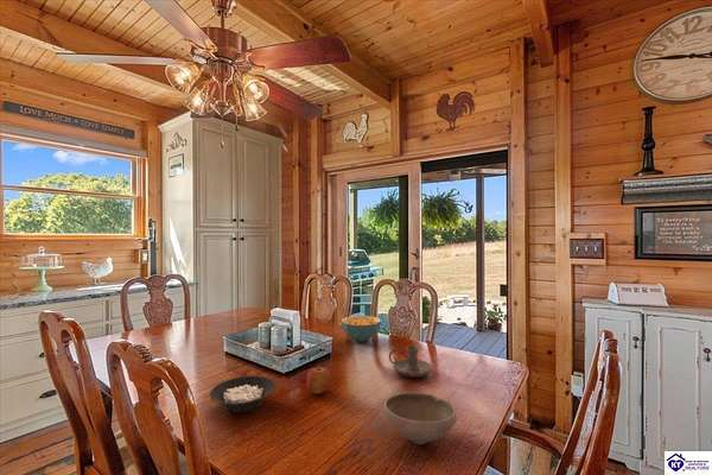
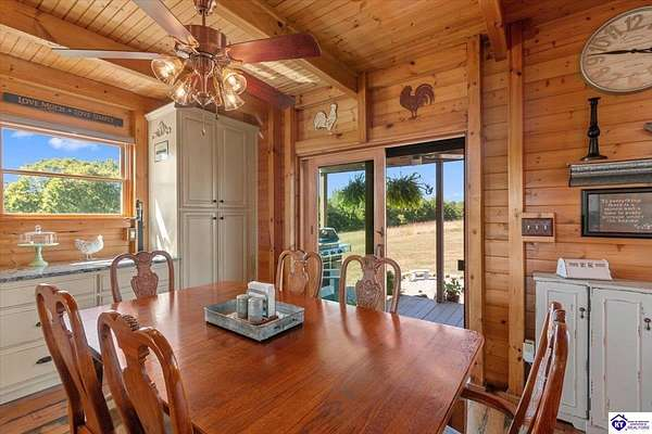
- cereal bowl [209,375,278,413]
- candle holder [388,344,433,378]
- bowl [382,392,458,445]
- cereal bowl [341,315,382,343]
- apple [306,366,332,395]
